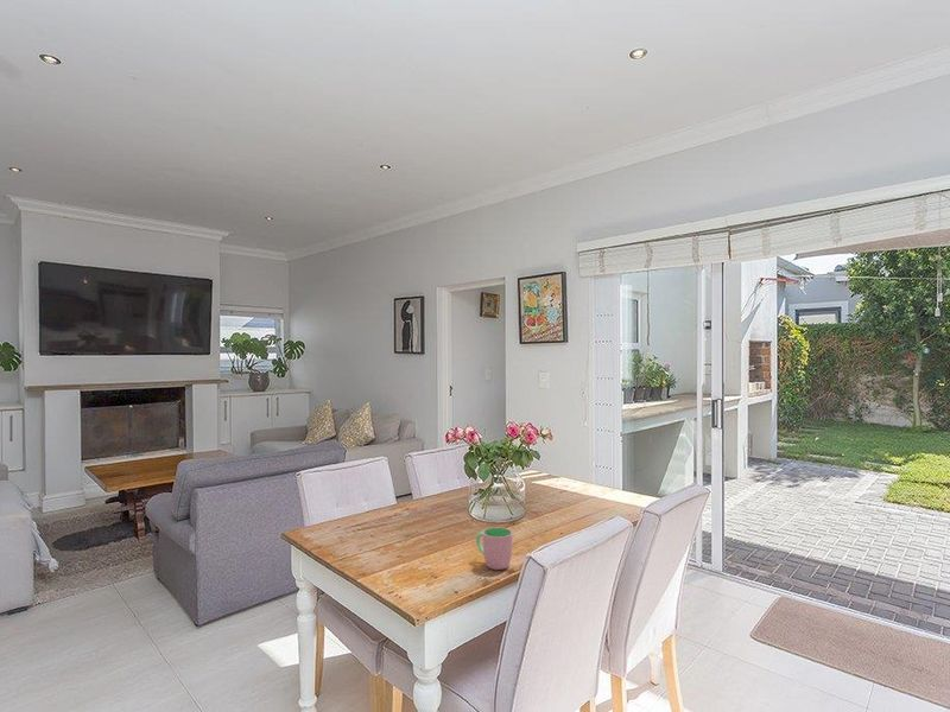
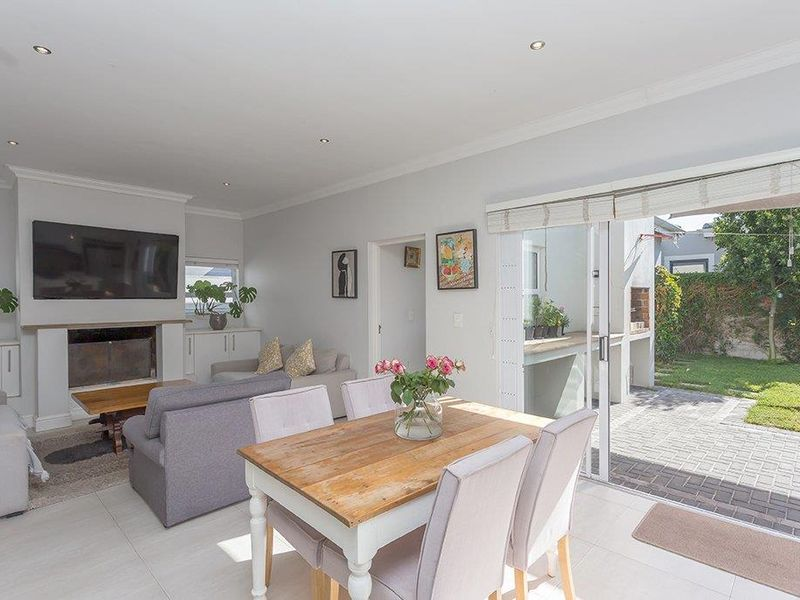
- cup [475,526,513,571]
